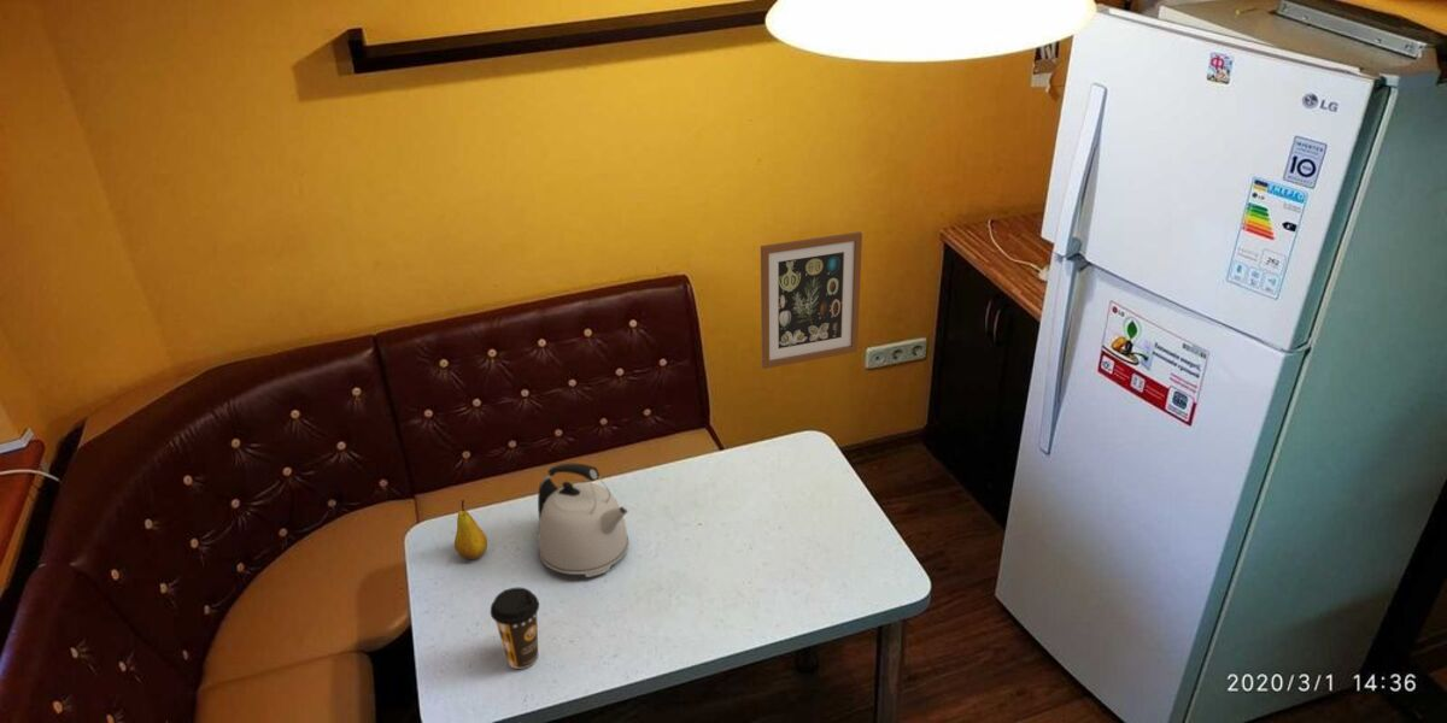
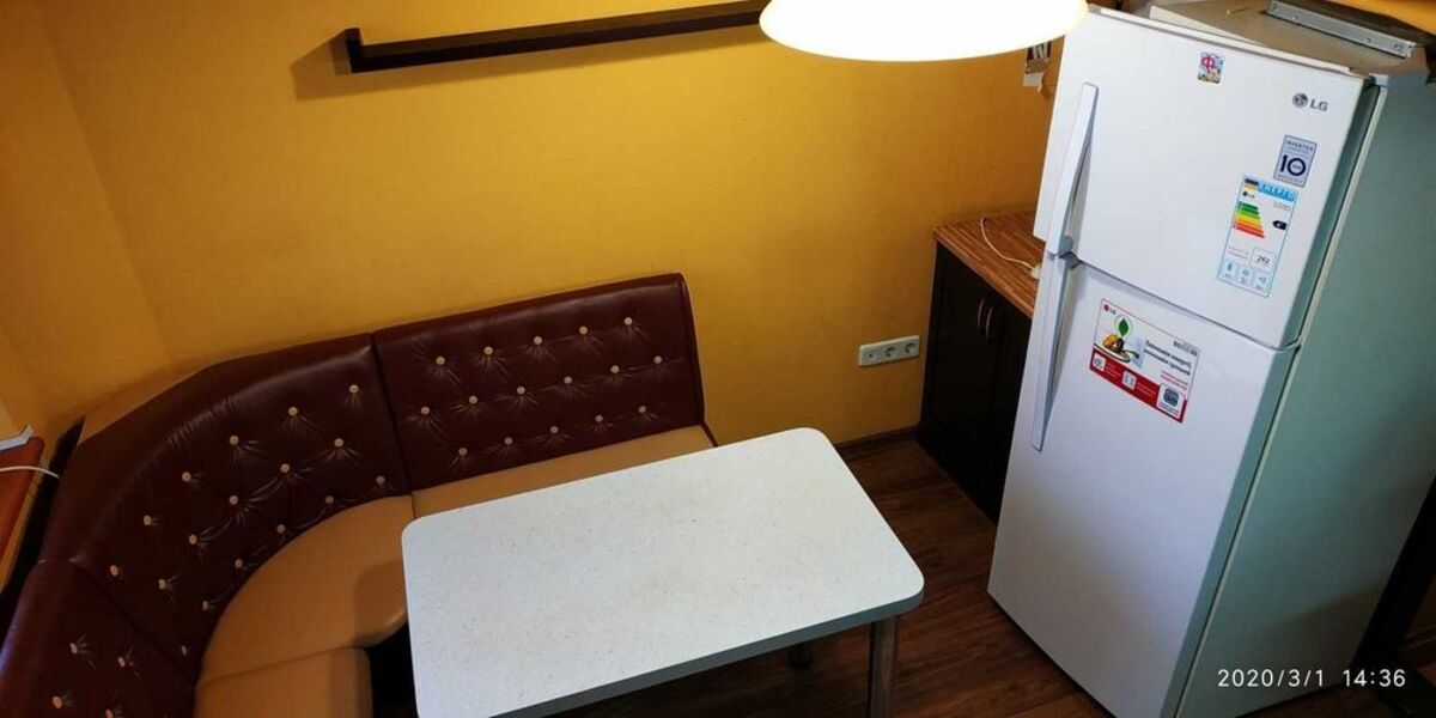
- fruit [453,499,488,560]
- coffee cup [490,587,540,670]
- wall art [760,230,863,370]
- kettle [537,463,629,578]
